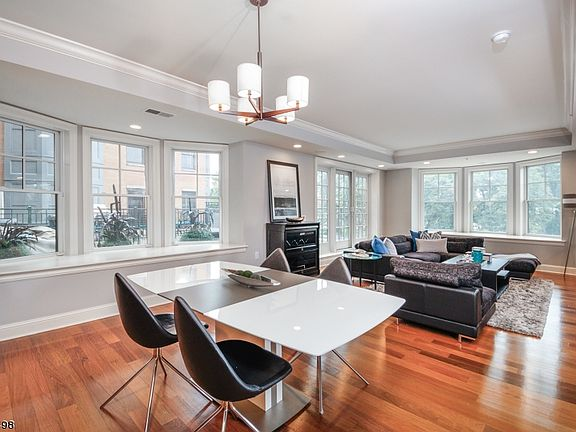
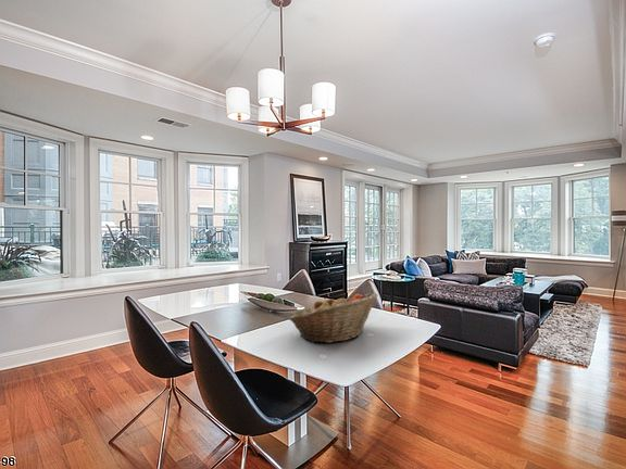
+ fruit basket [288,291,378,344]
